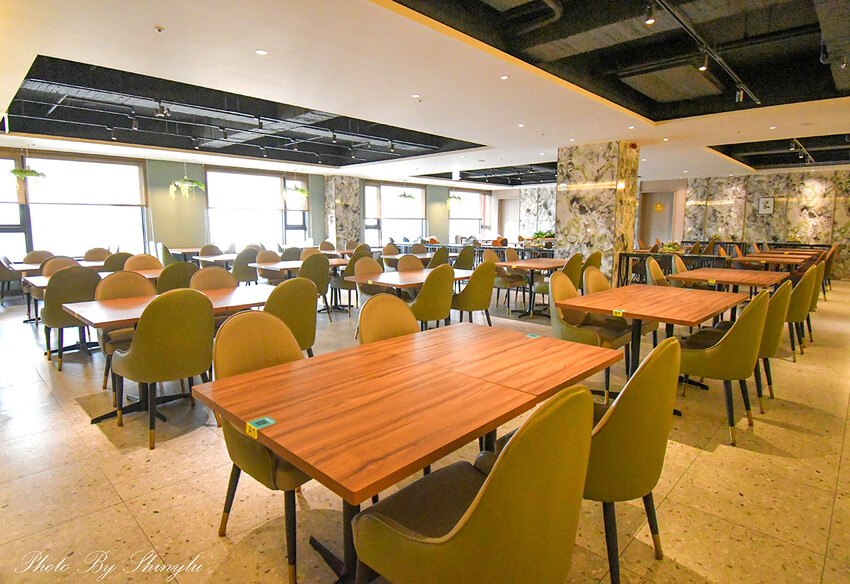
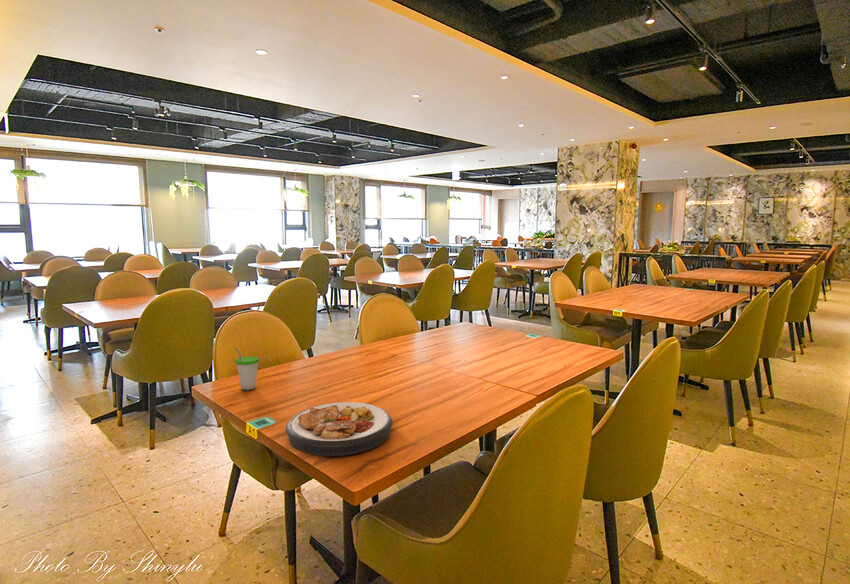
+ plate [285,401,394,457]
+ cup [234,347,260,391]
